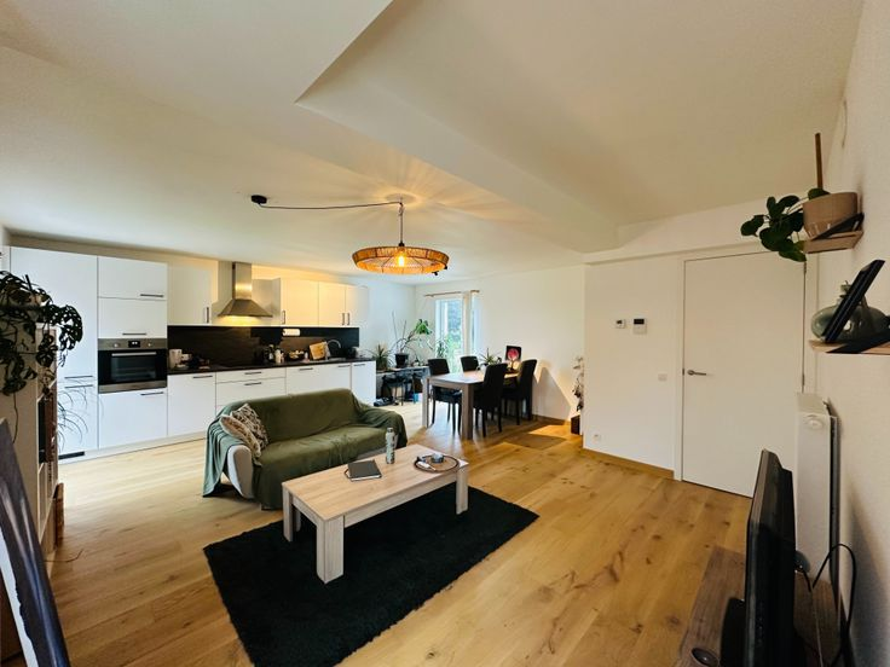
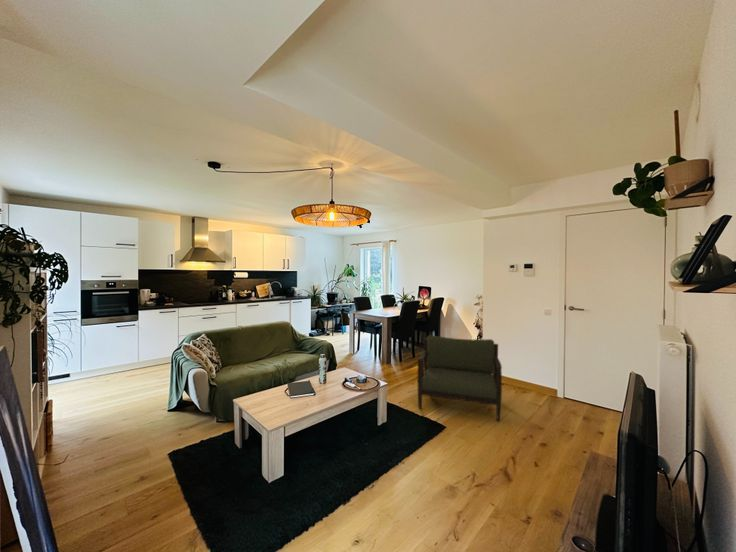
+ armchair [417,334,503,422]
